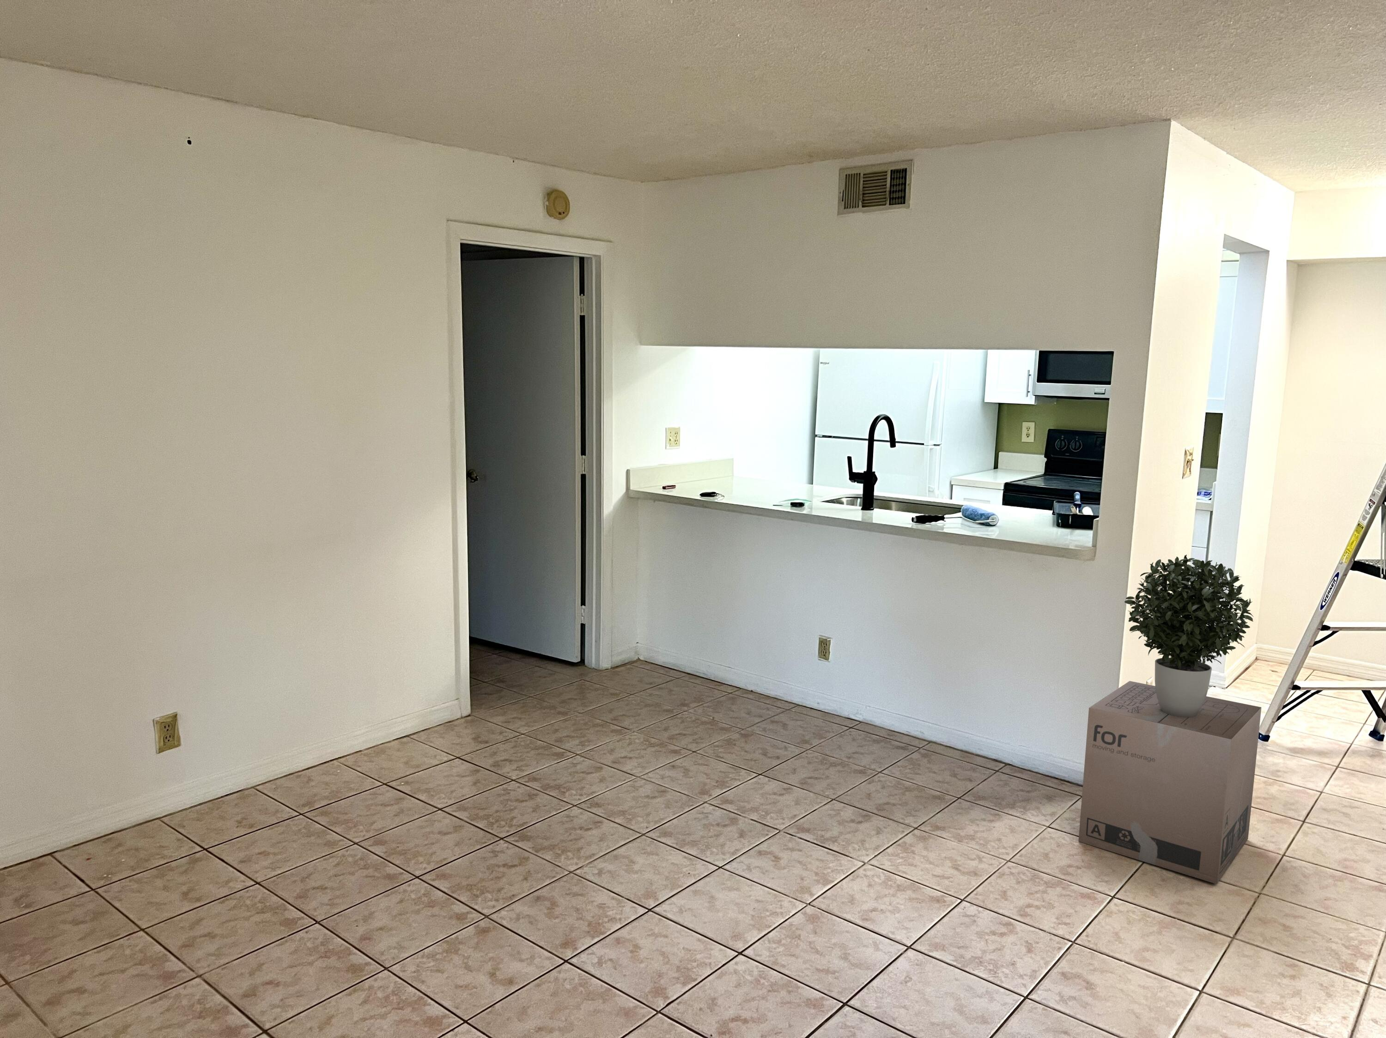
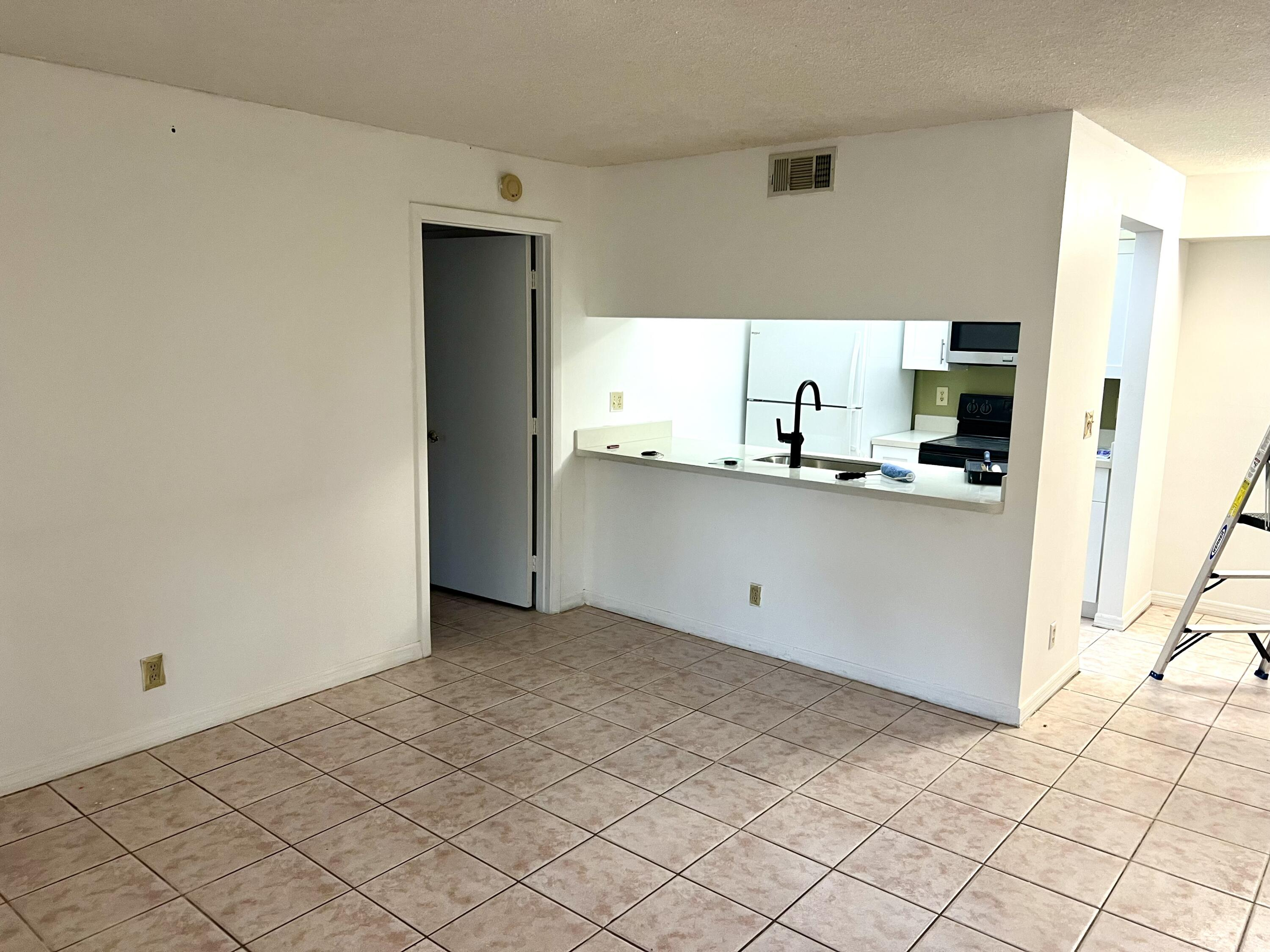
- cardboard box [1078,680,1262,884]
- potted plant [1124,554,1254,717]
